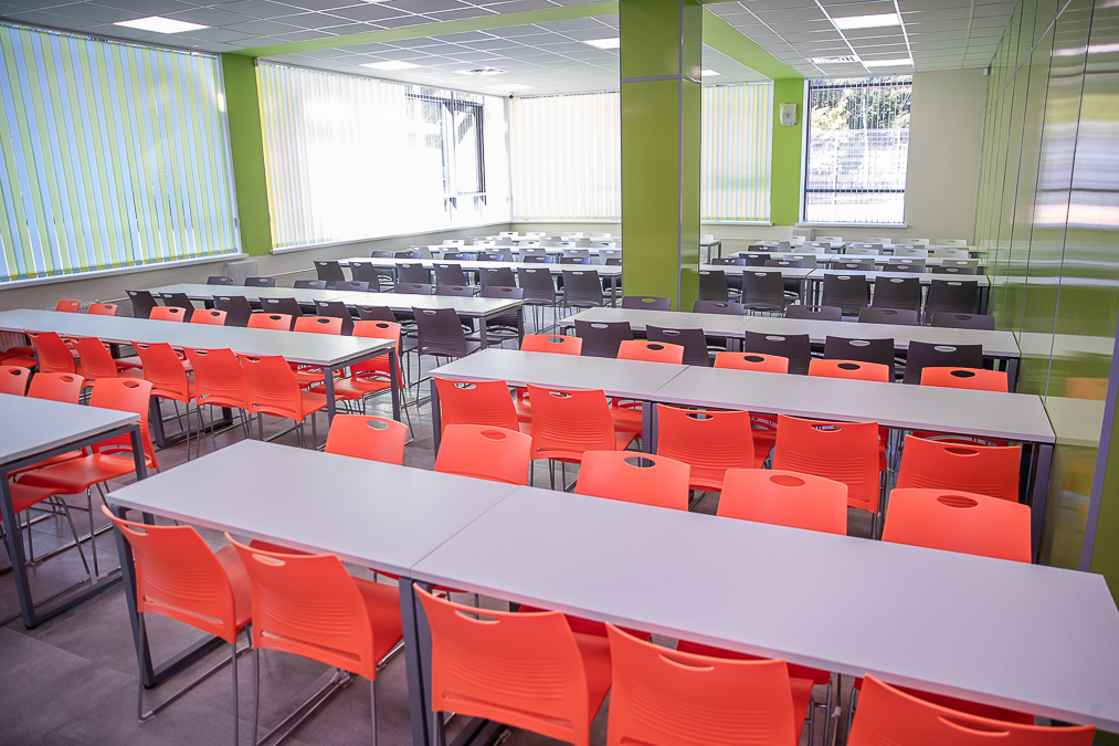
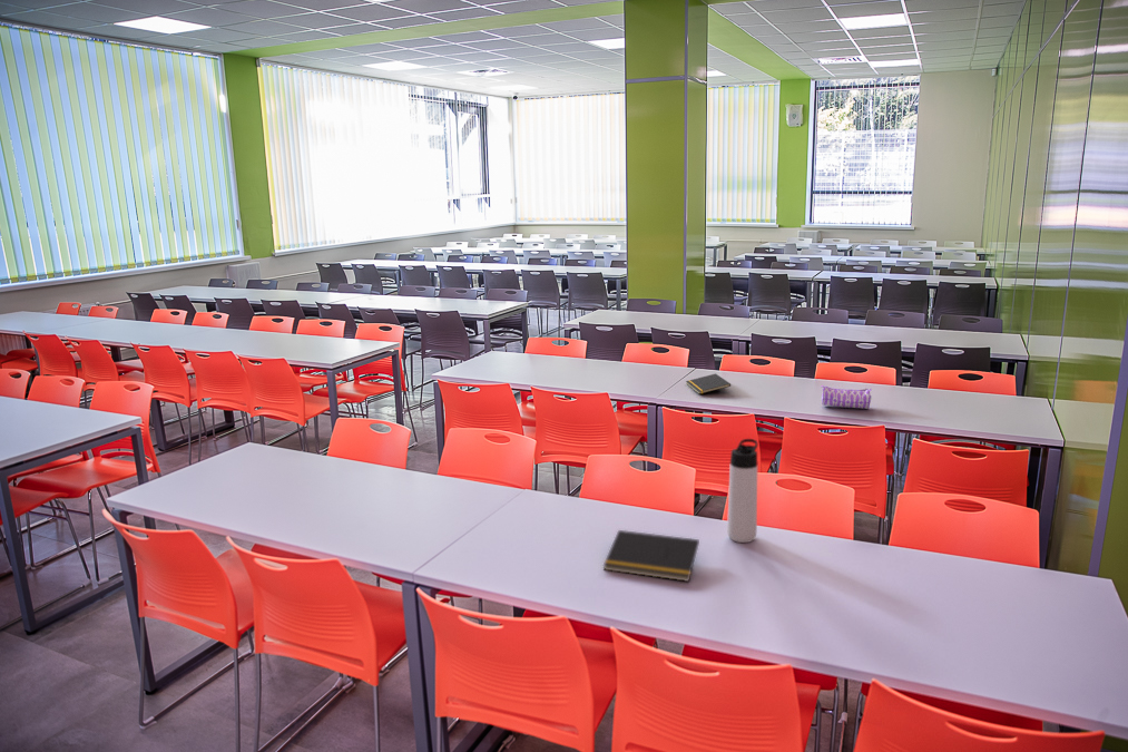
+ notepad [685,373,732,395]
+ thermos bottle [726,438,758,544]
+ notepad [602,529,700,583]
+ pencil case [821,384,872,410]
